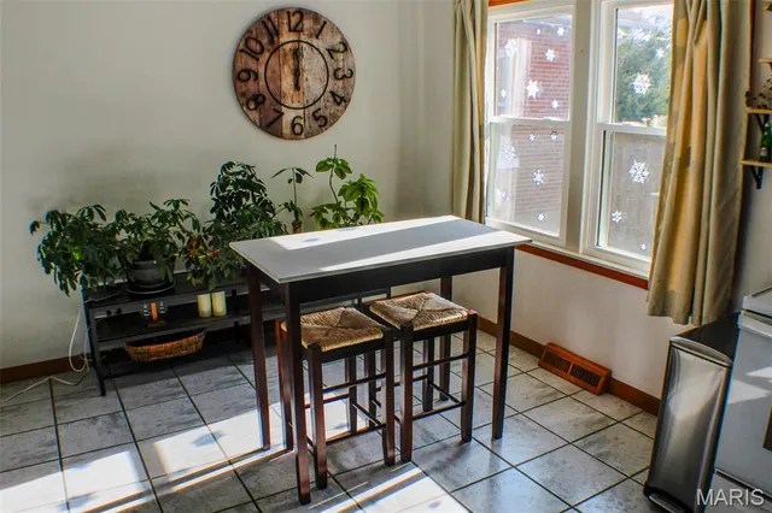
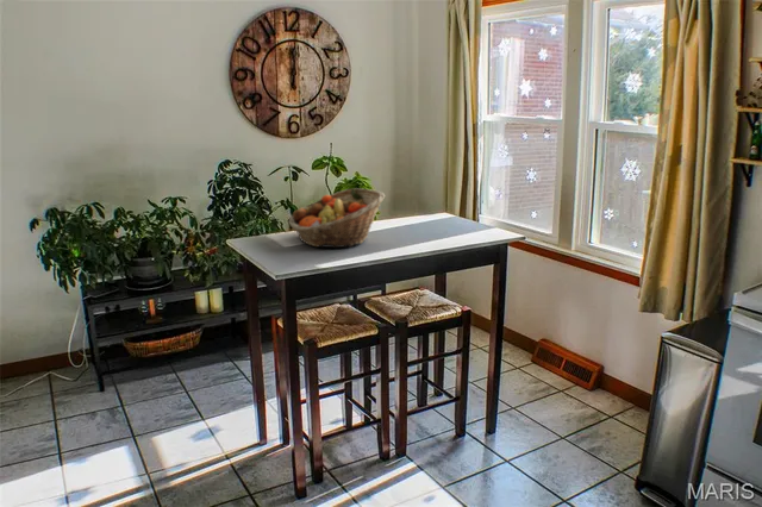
+ fruit basket [288,187,386,249]
